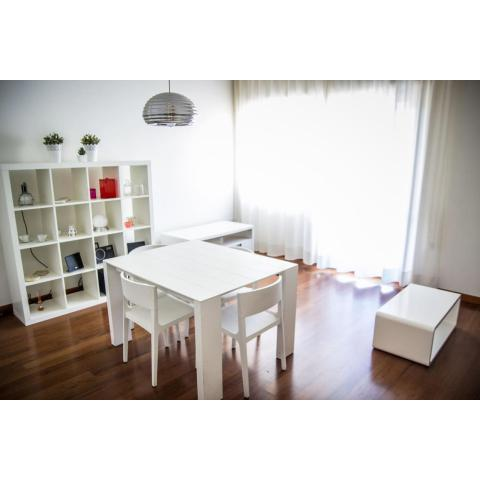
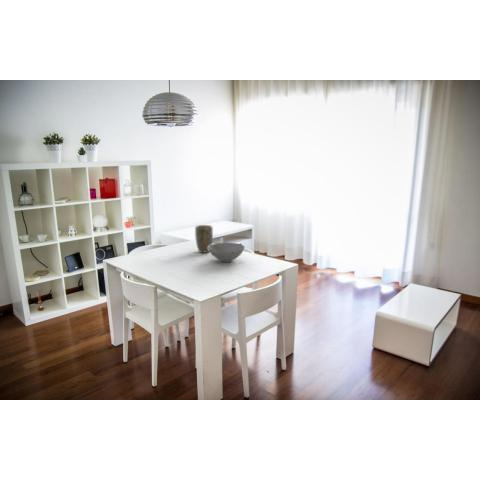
+ plant pot [194,224,214,254]
+ bowl [208,242,246,263]
